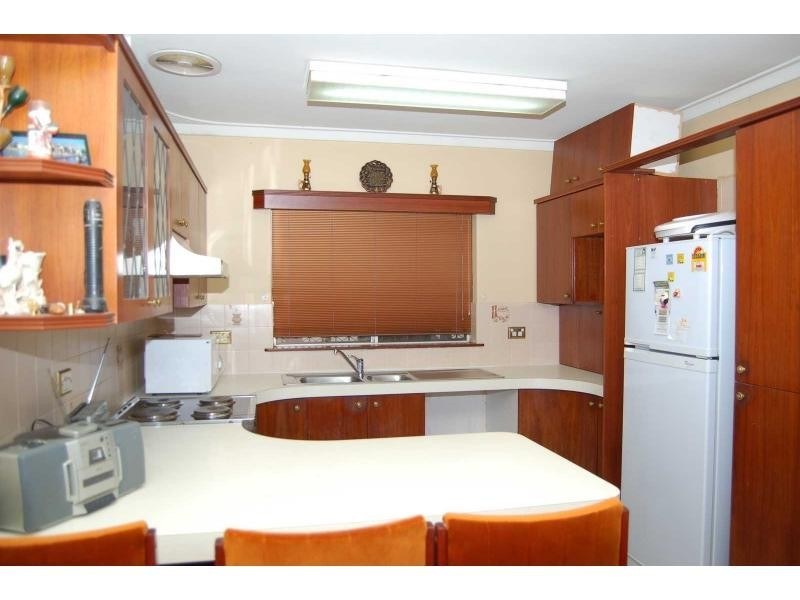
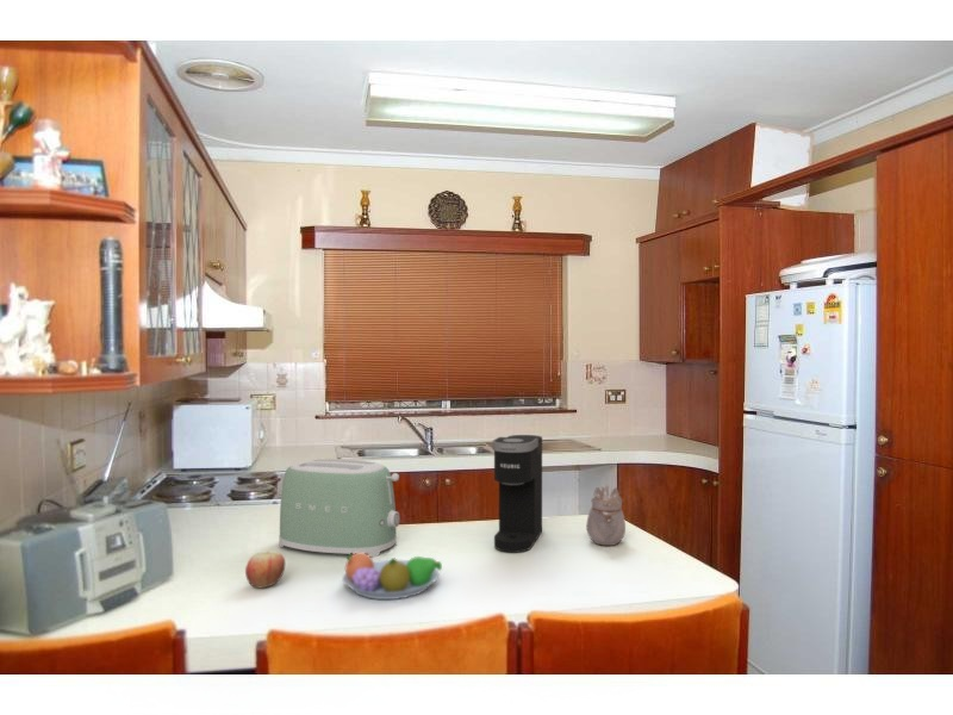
+ coffee maker [492,434,543,553]
+ fruit bowl [341,553,443,601]
+ teapot [586,484,627,547]
+ apple [244,551,286,589]
+ toaster [278,458,401,558]
